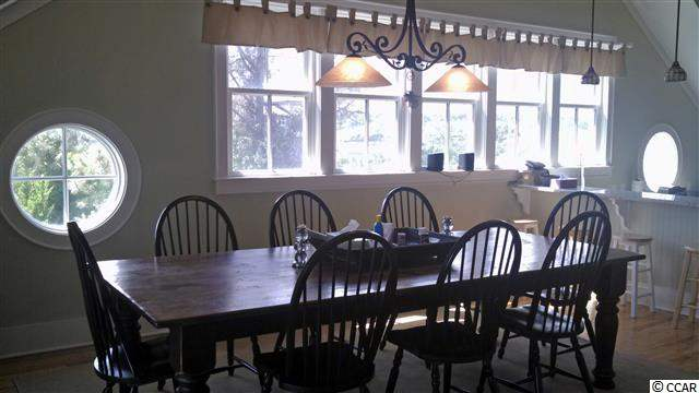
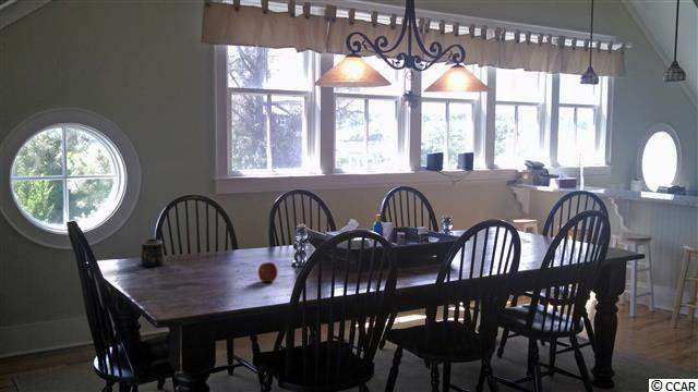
+ candle [136,238,165,268]
+ fruit [257,261,278,283]
